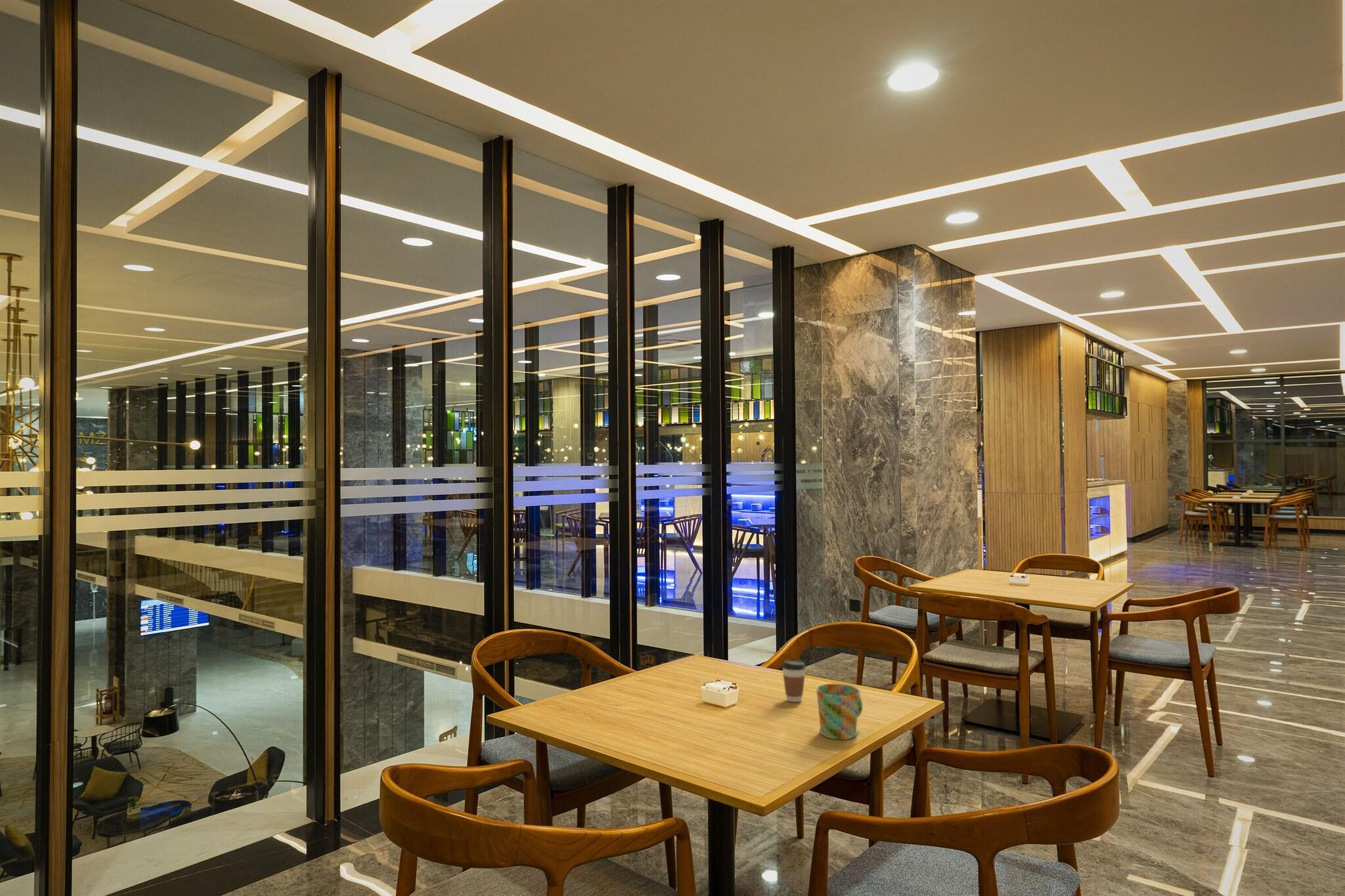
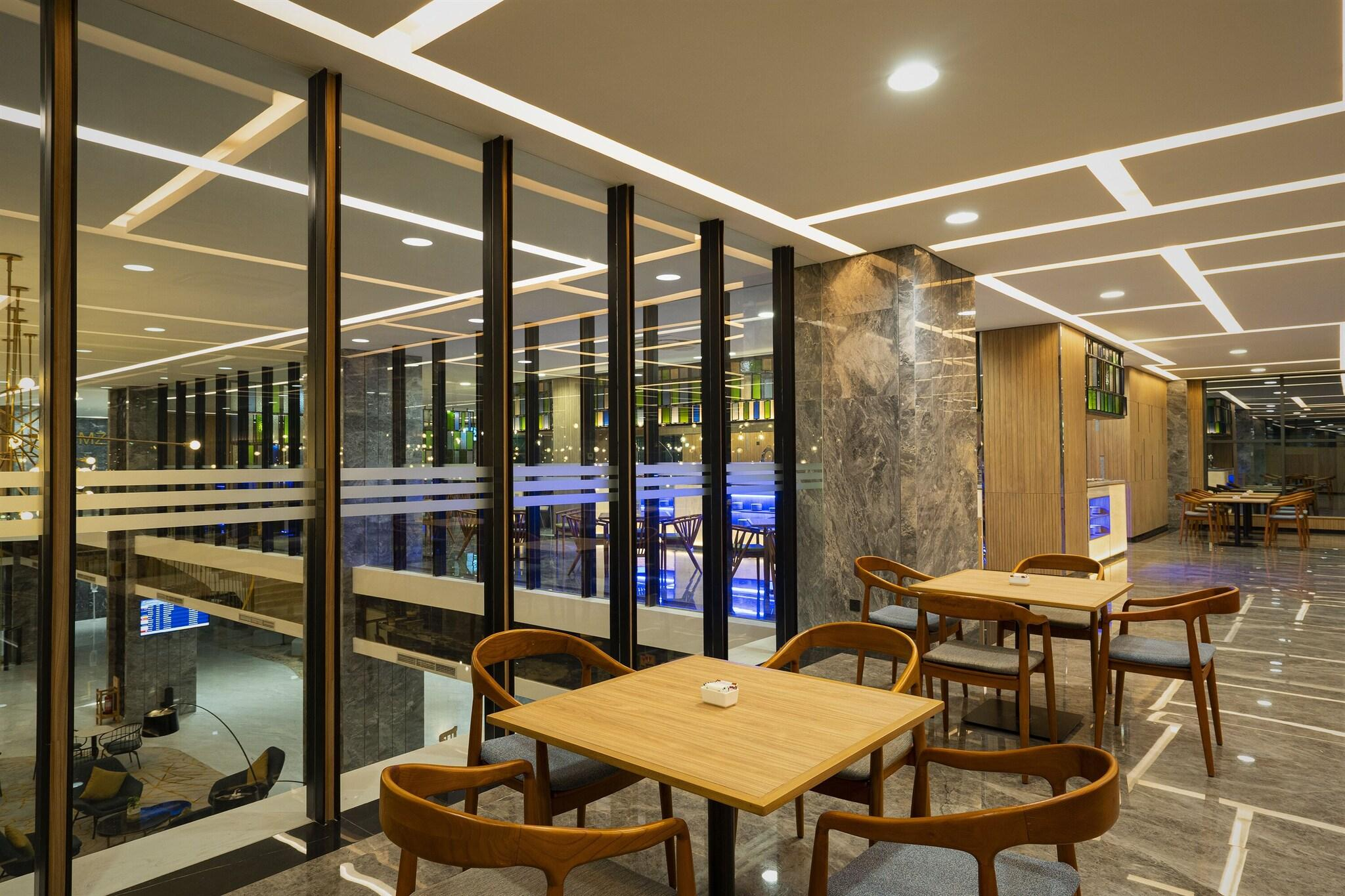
- coffee cup [782,660,806,703]
- mug [816,683,863,740]
